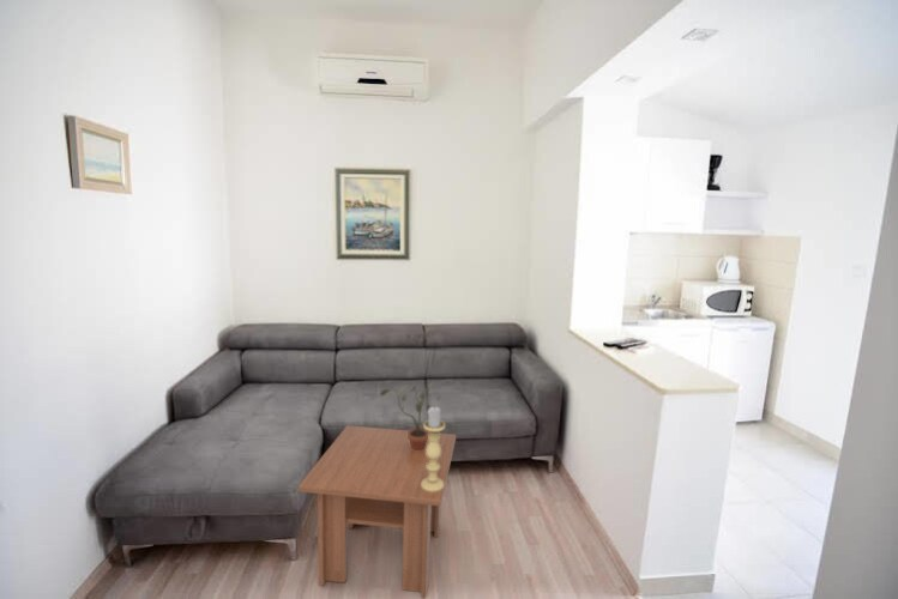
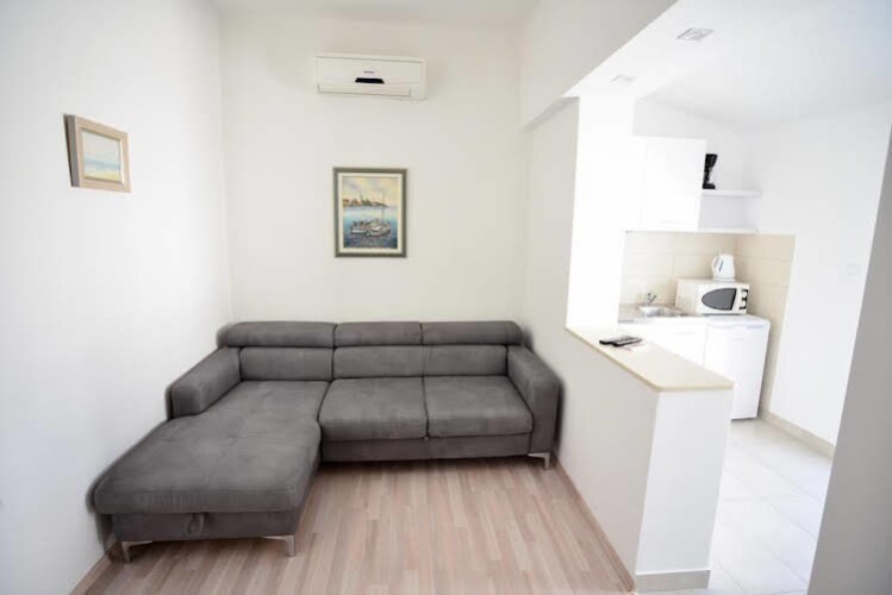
- candle holder [421,406,446,492]
- potted plant [379,383,441,450]
- coffee table [297,424,457,599]
